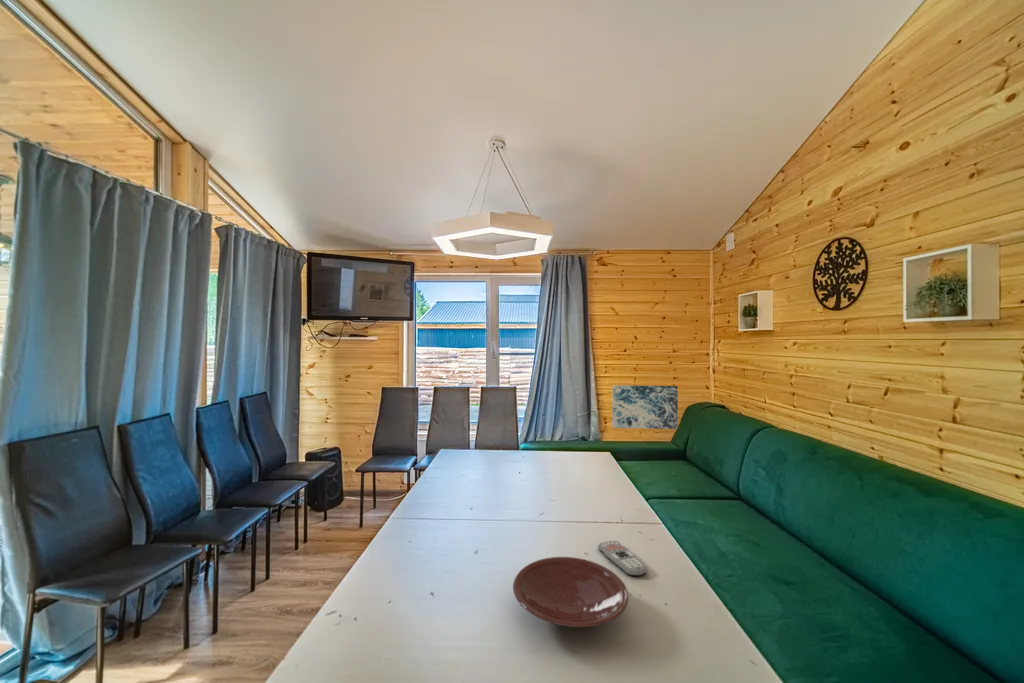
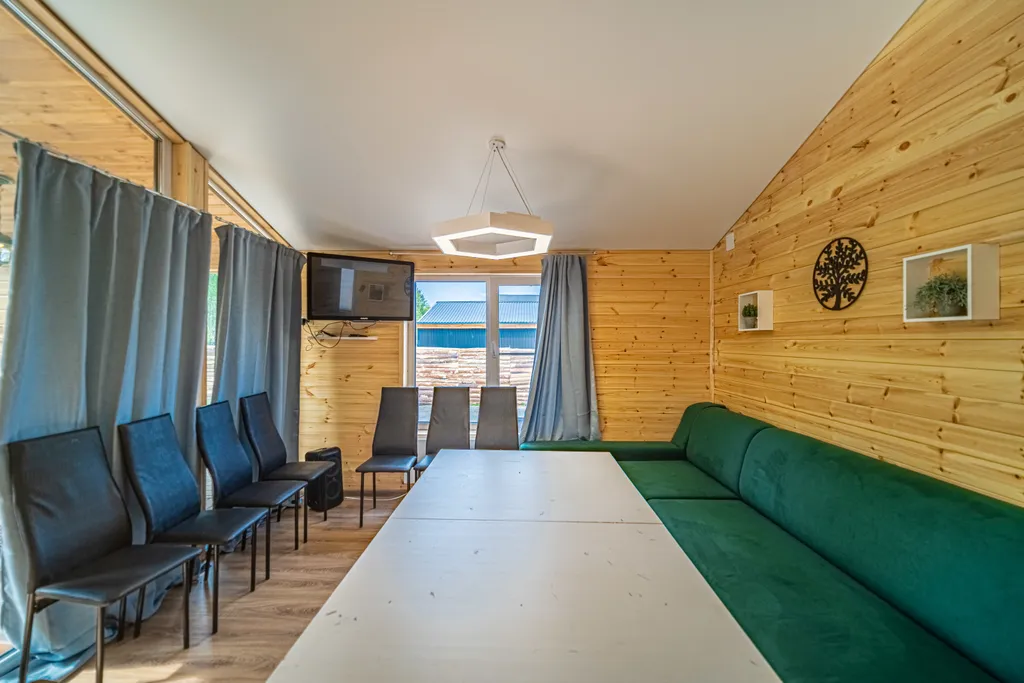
- bowl [512,556,630,628]
- remote control [597,540,648,577]
- wall art [611,384,679,430]
